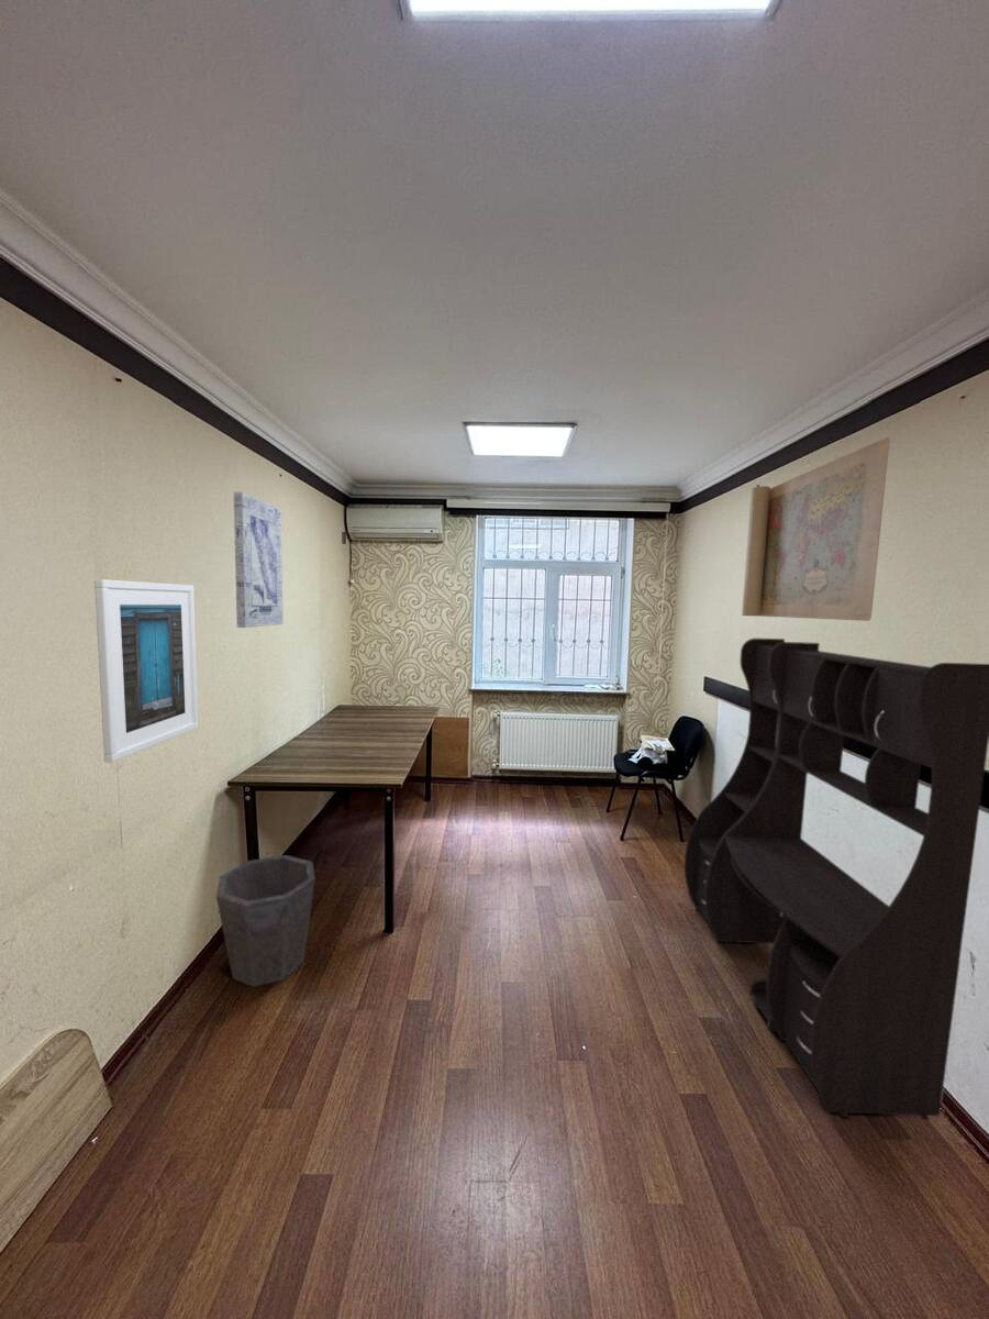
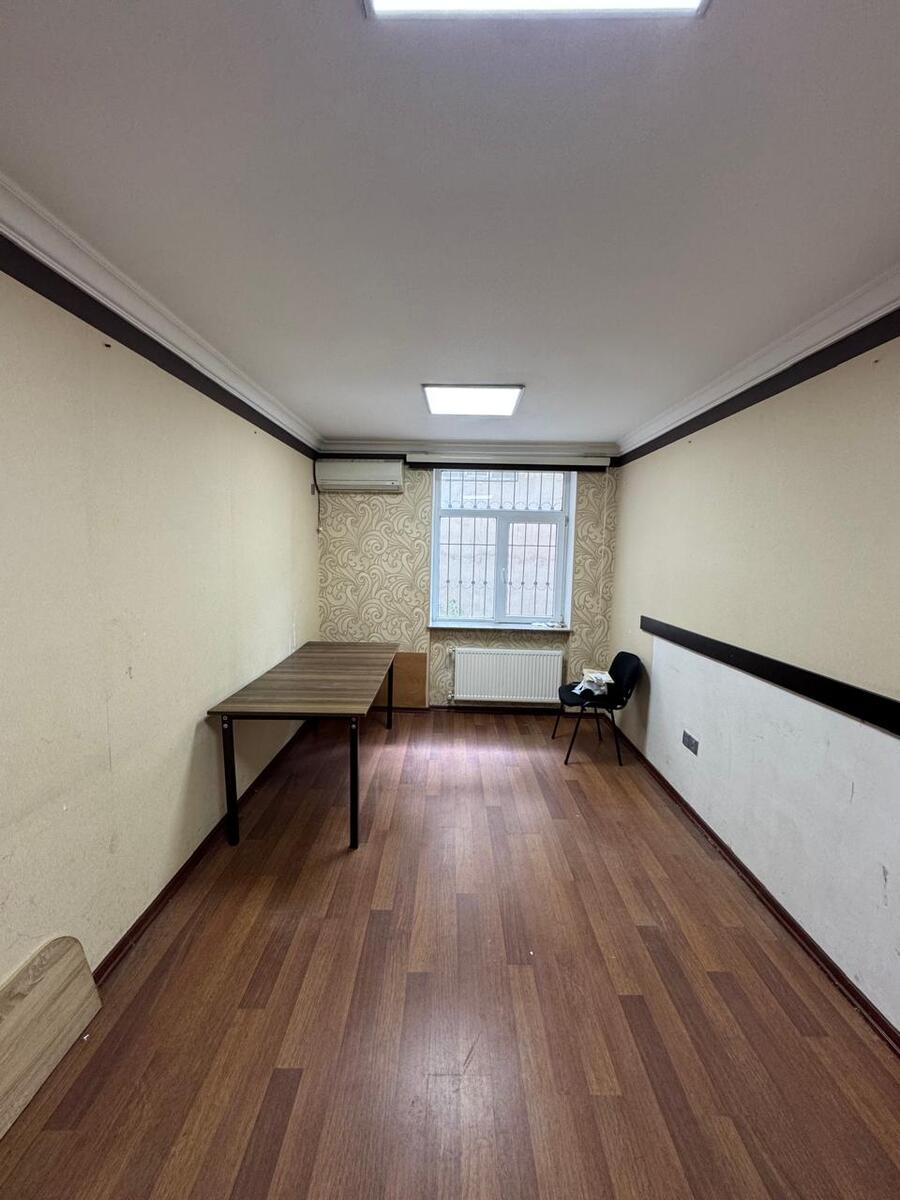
- shelving unit [684,638,989,1121]
- map [741,436,890,622]
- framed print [93,578,200,764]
- wall art [233,491,285,629]
- waste bin [215,854,316,988]
